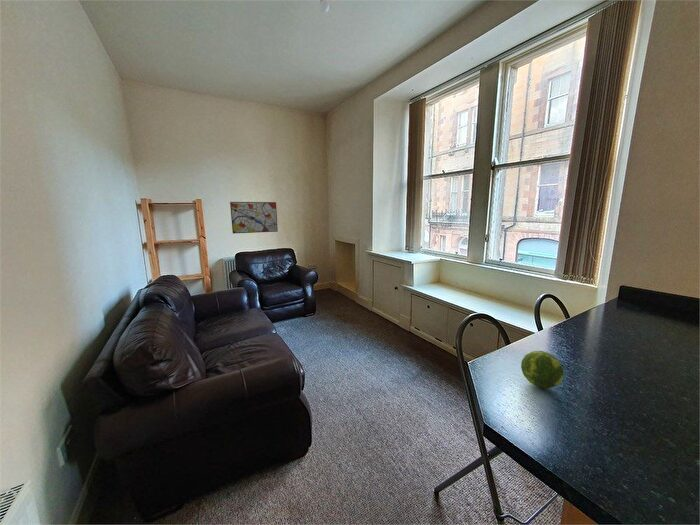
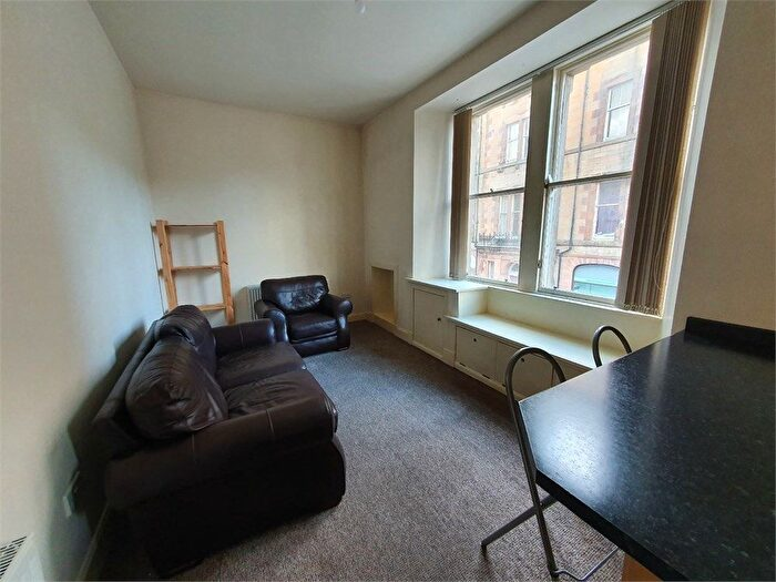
- wall art [229,201,279,234]
- fruit [520,350,565,389]
